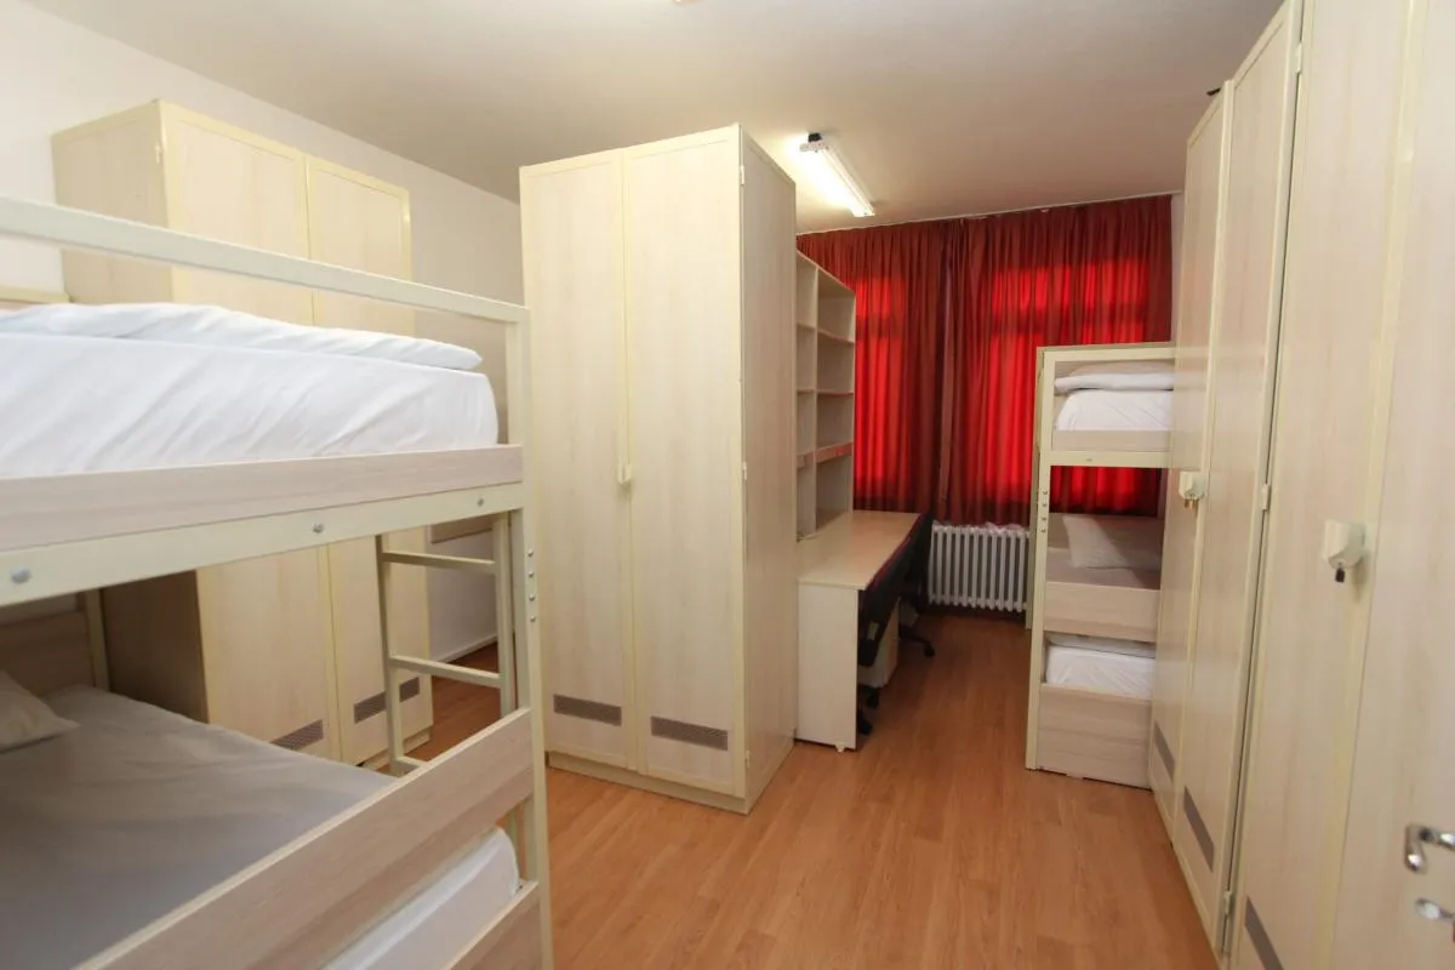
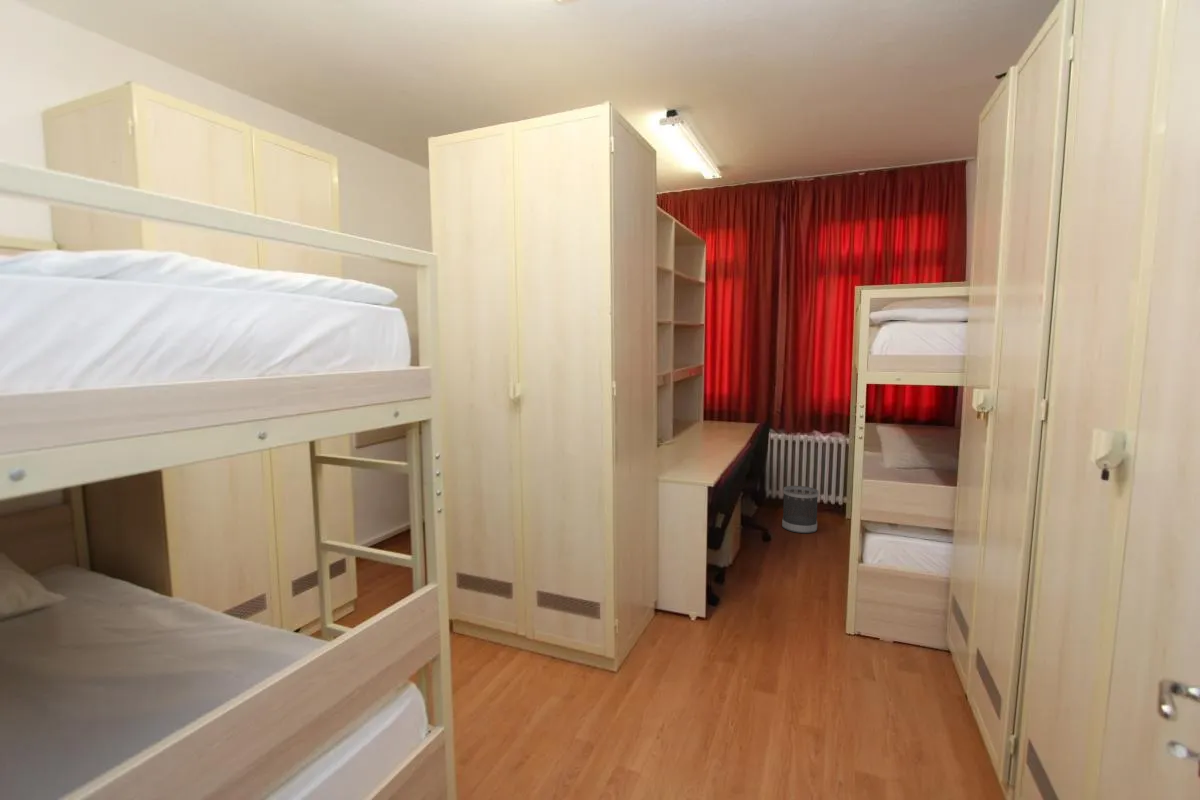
+ wastebasket [781,485,819,534]
